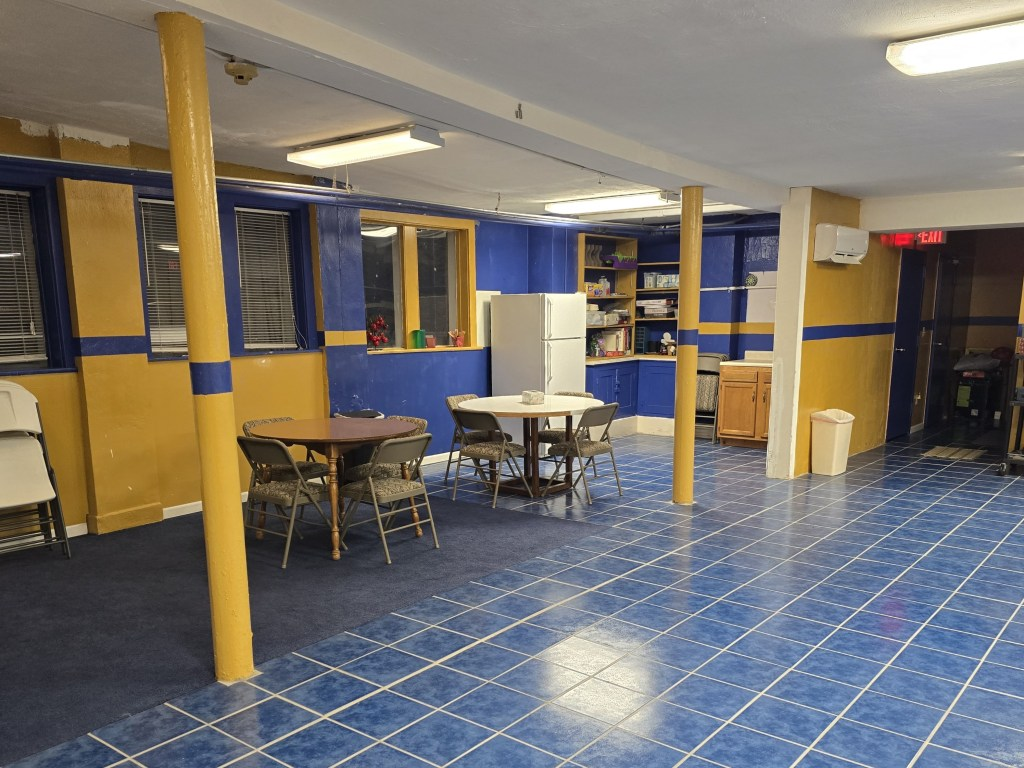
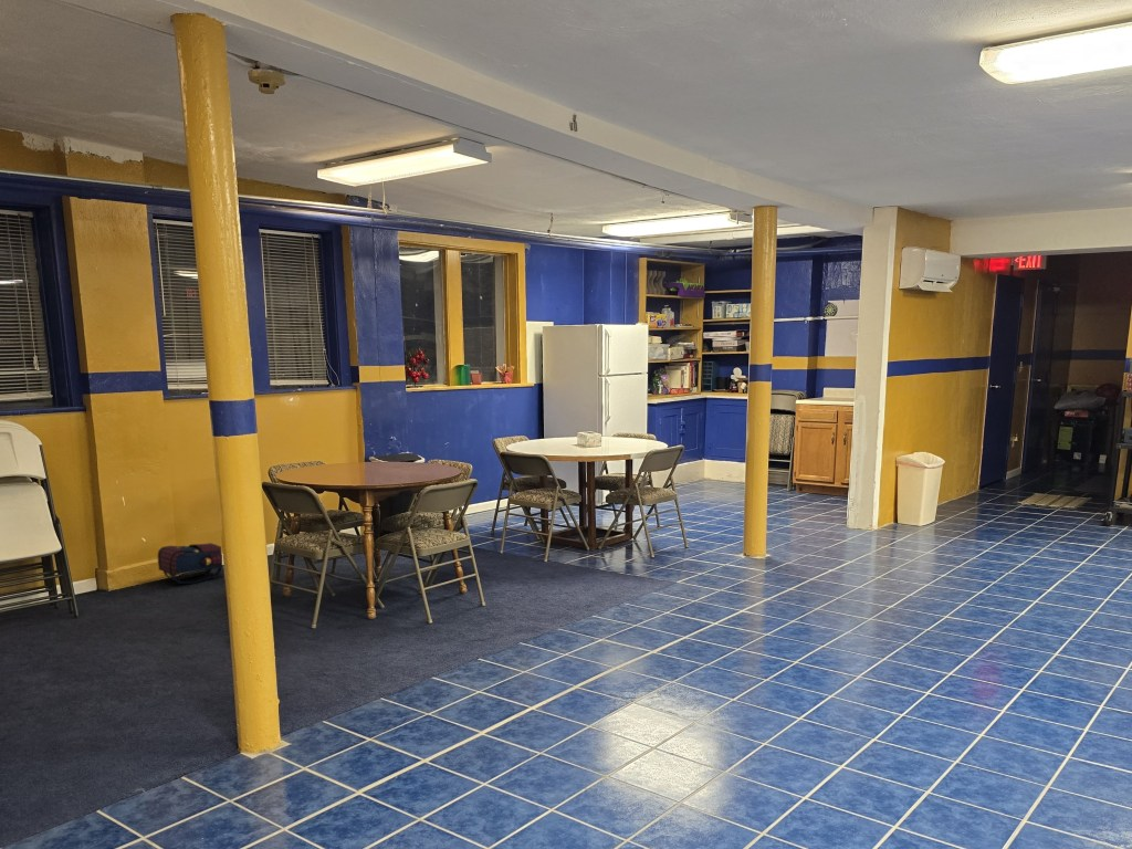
+ satchel [157,542,223,585]
